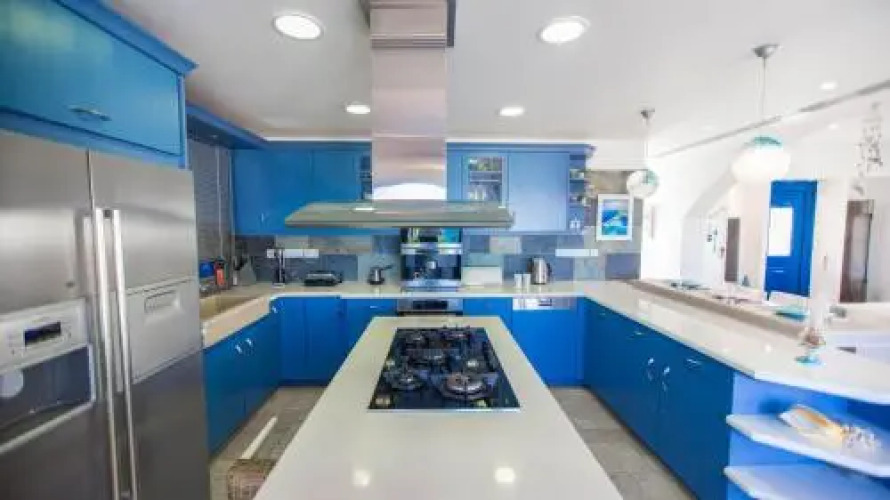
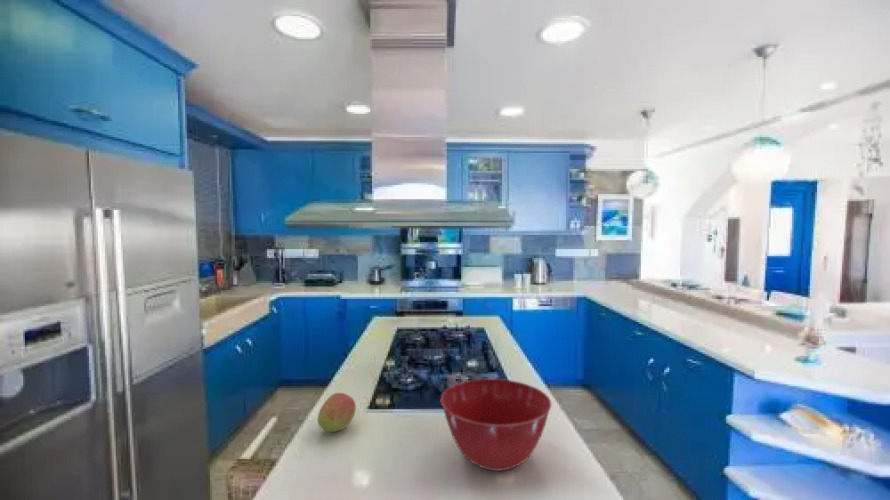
+ mixing bowl [440,378,553,472]
+ fruit [317,392,357,433]
